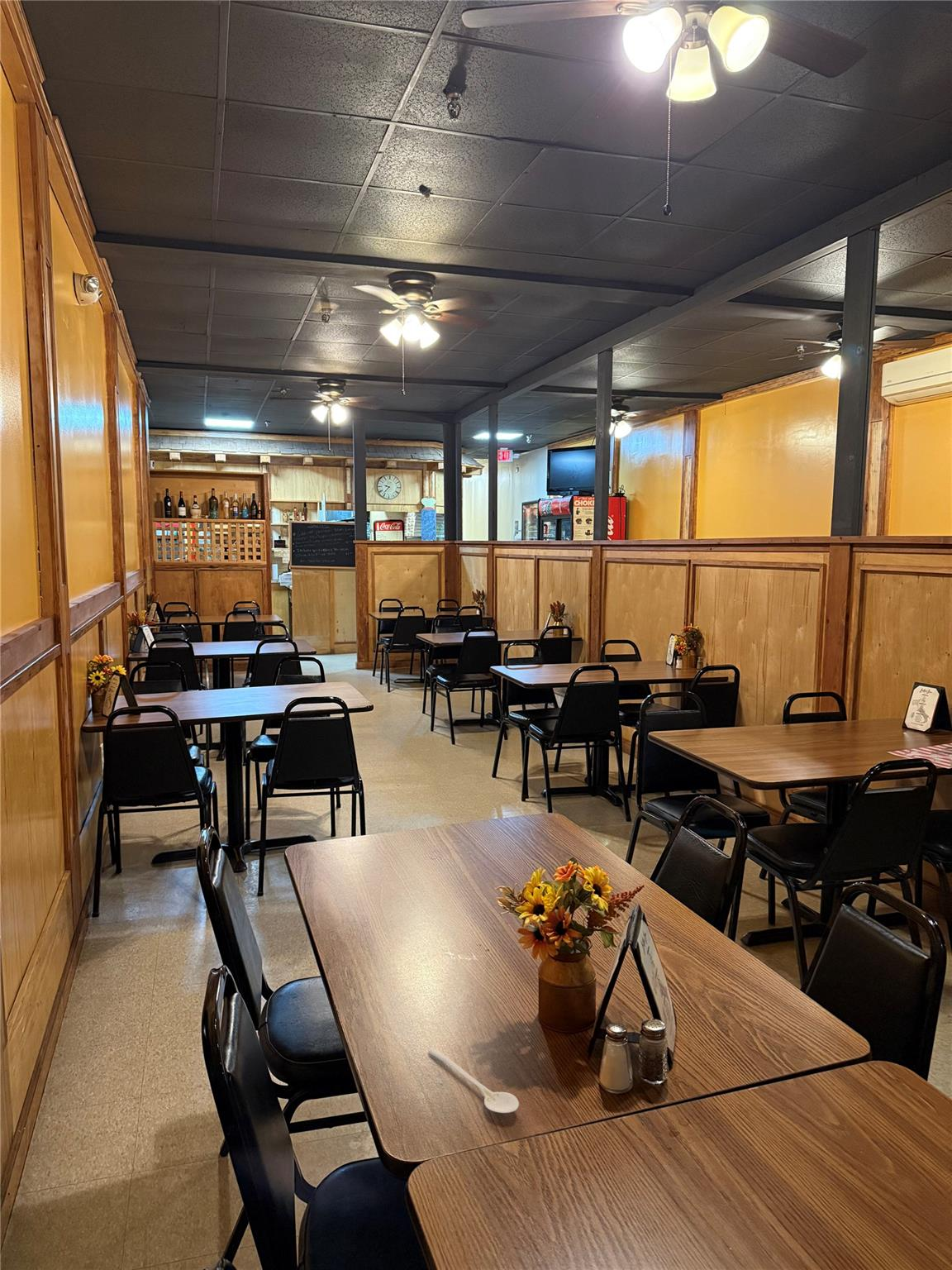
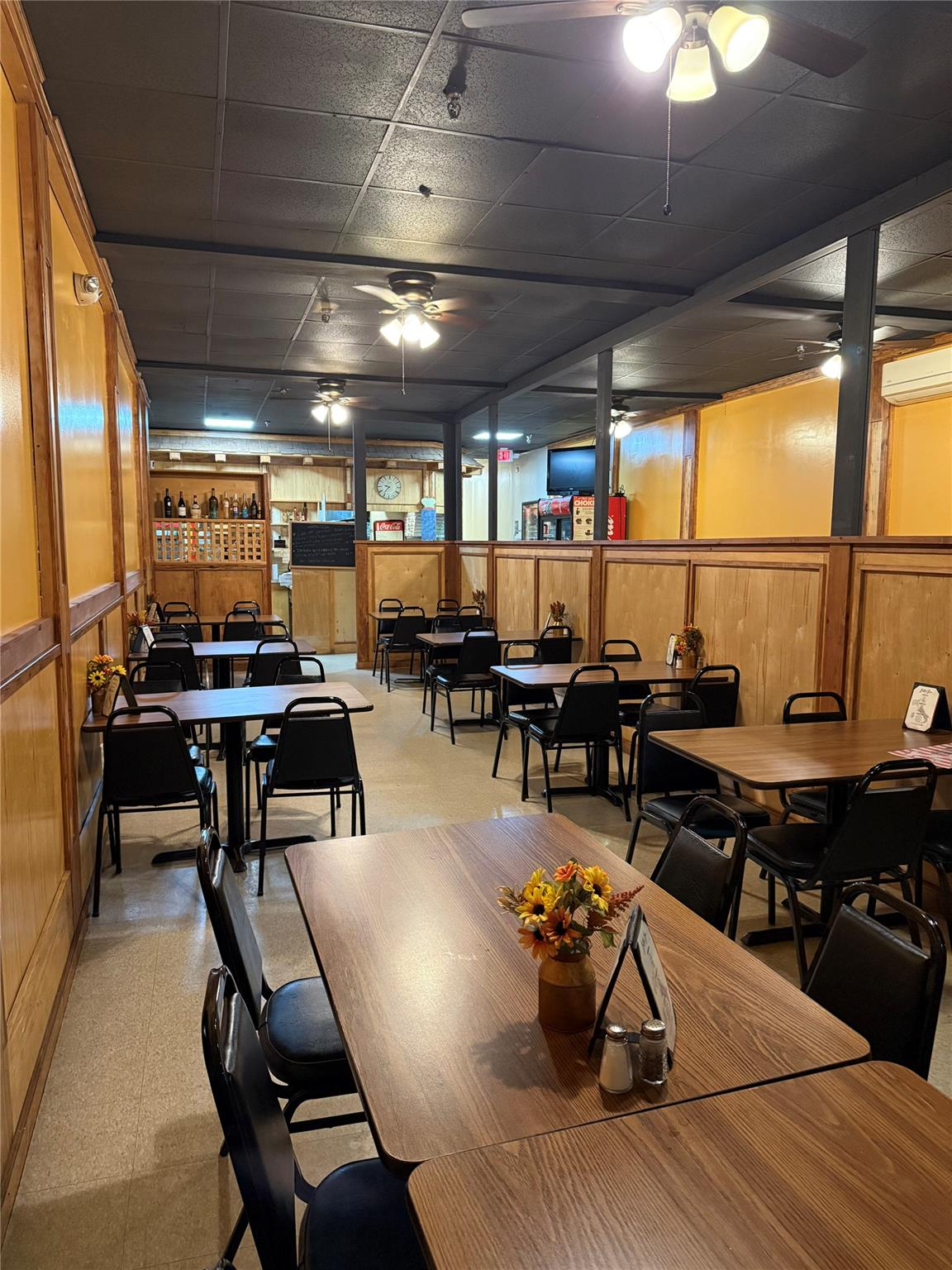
- stirrer [427,1047,520,1114]
